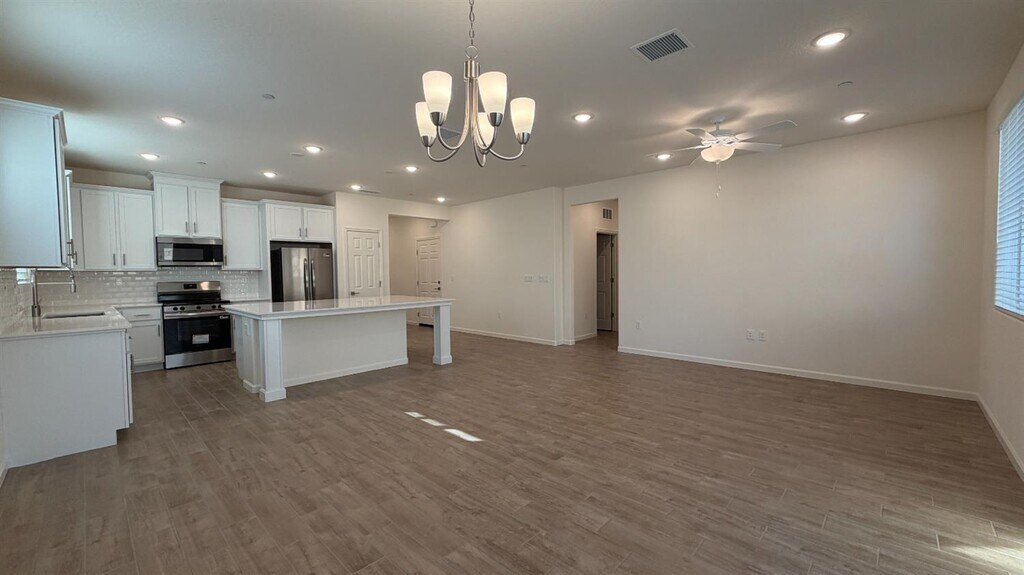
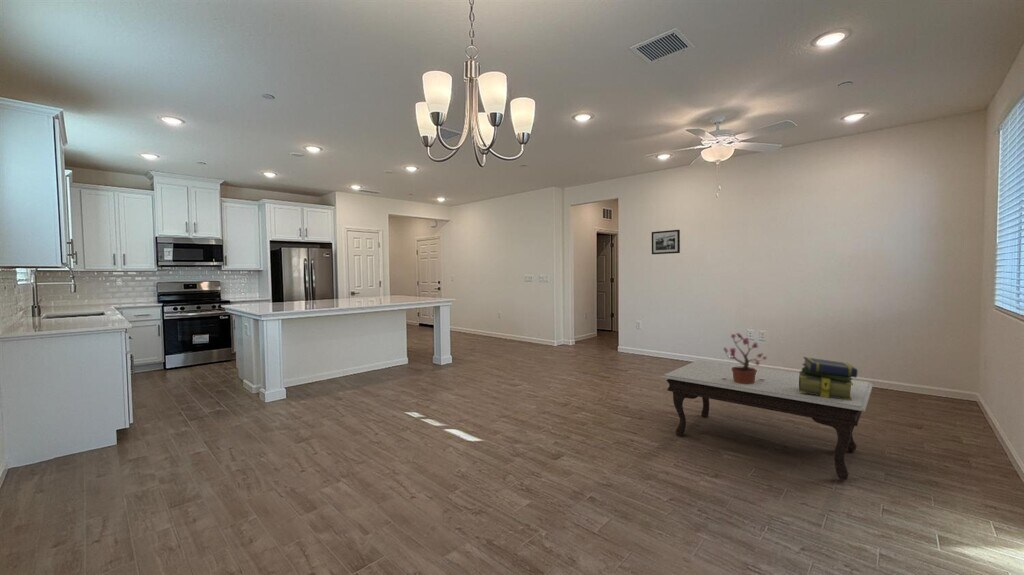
+ picture frame [651,229,681,255]
+ potted plant [722,332,768,384]
+ coffee table [660,359,874,481]
+ stack of books [799,356,859,401]
